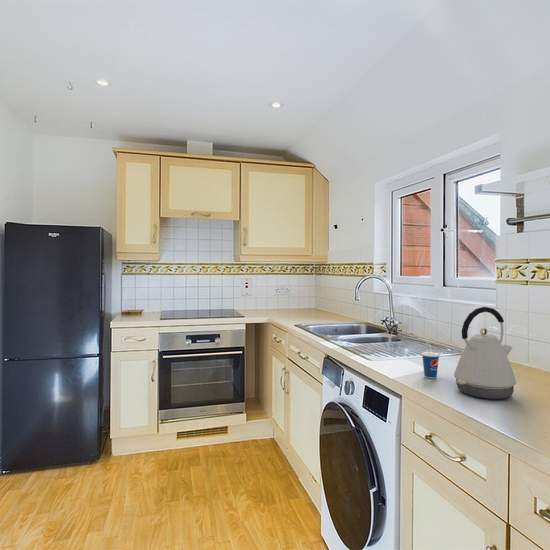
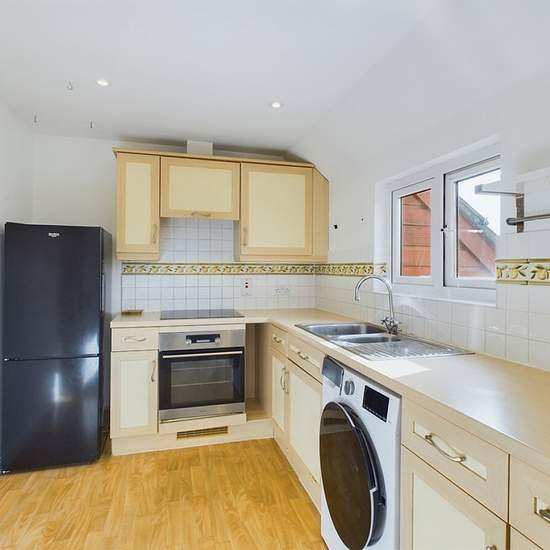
- cup [421,340,441,379]
- kettle [453,306,517,400]
